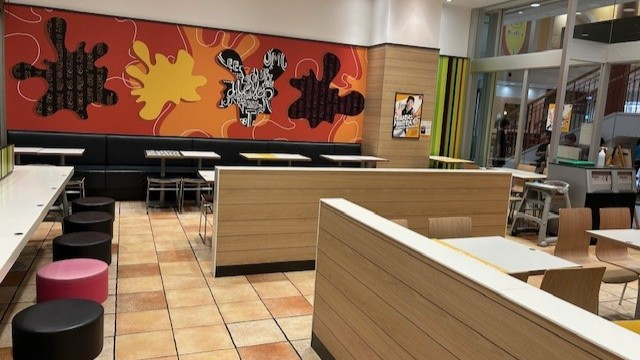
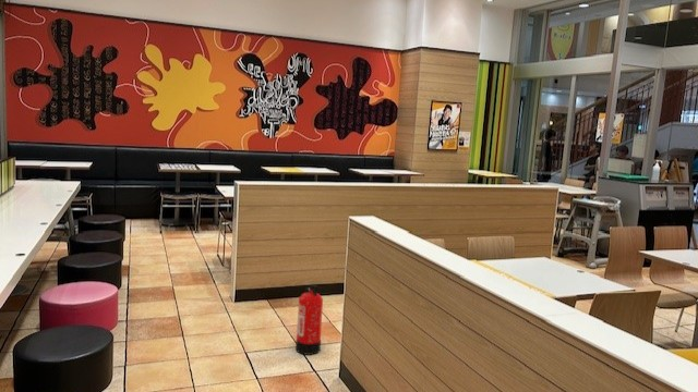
+ fire extinguisher [294,284,324,356]
